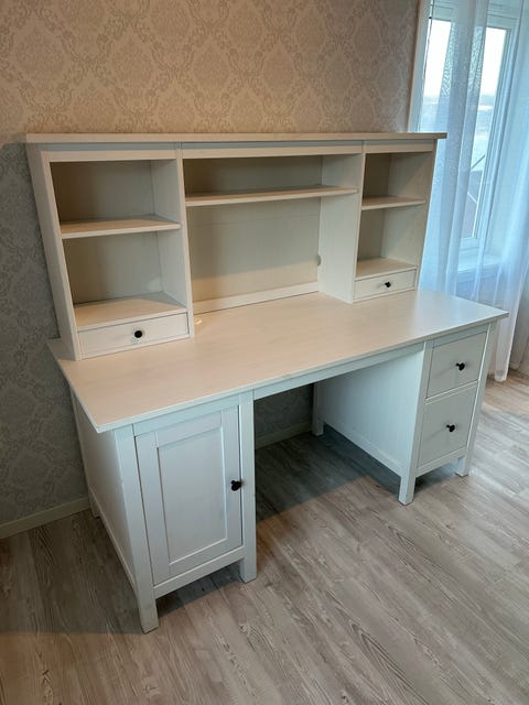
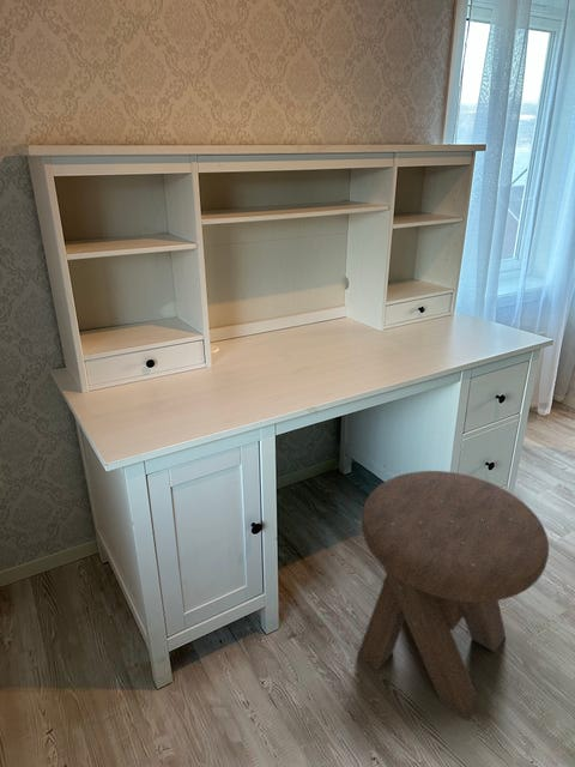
+ music stool [356,470,550,721]
